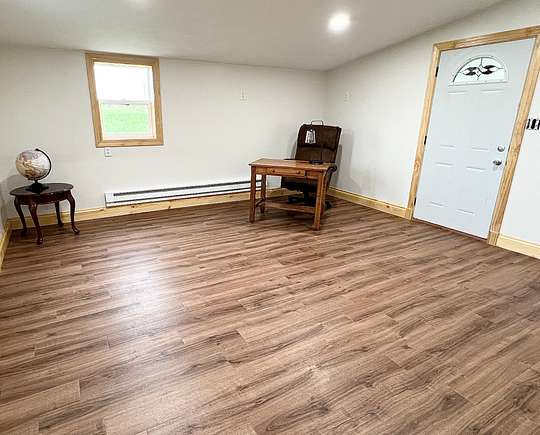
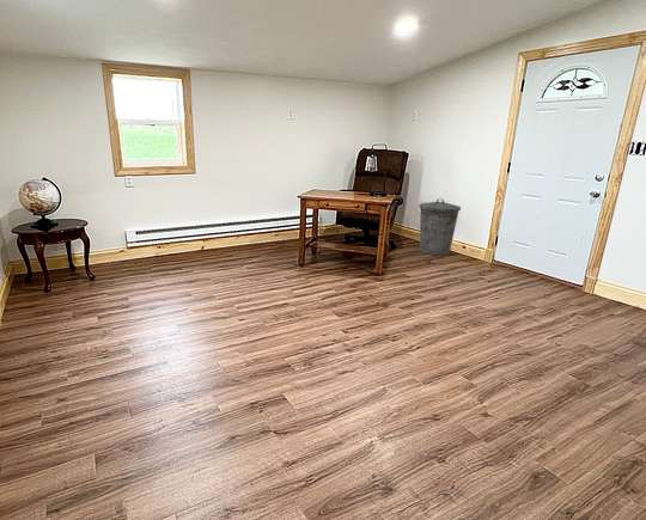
+ trash can [418,197,462,256]
